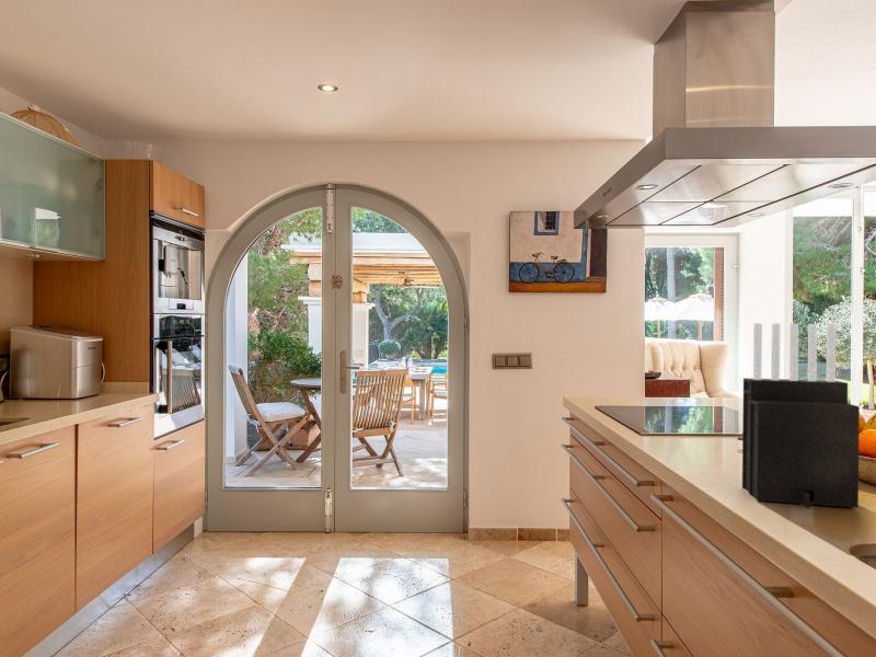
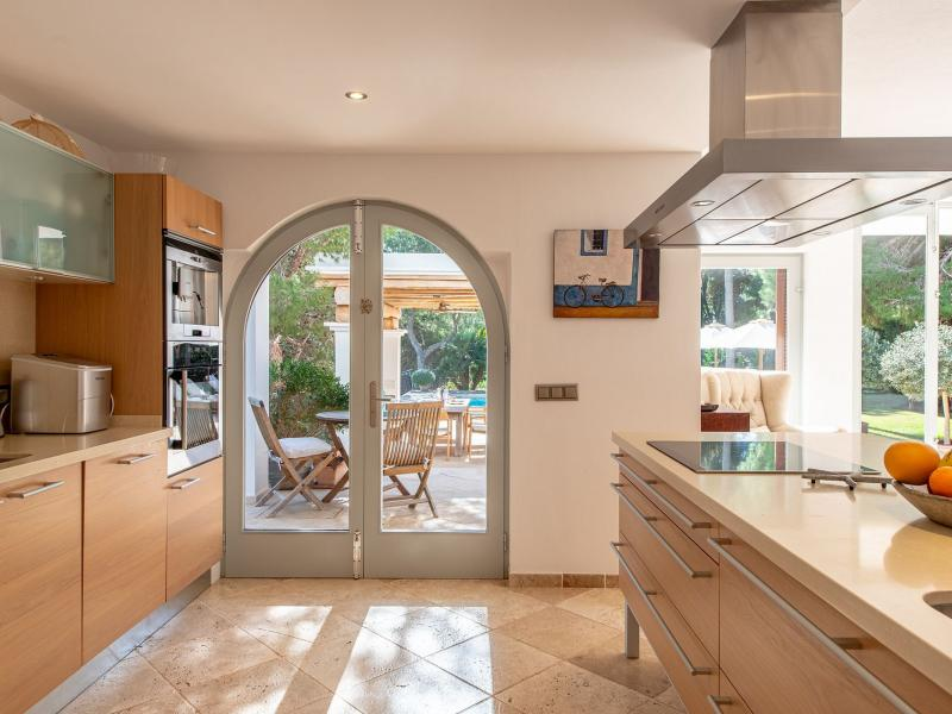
- knife block [741,322,861,508]
